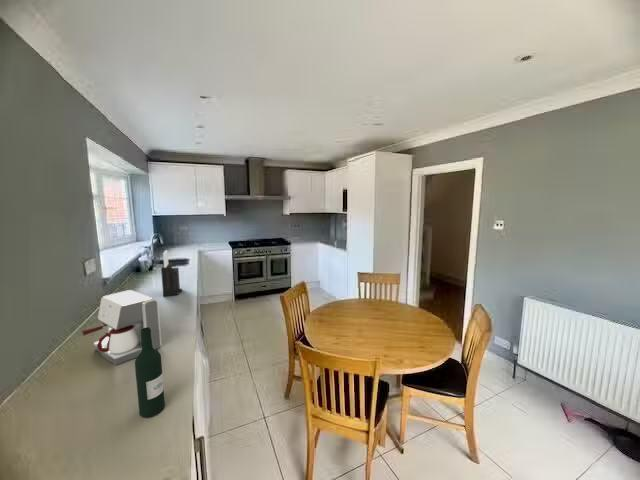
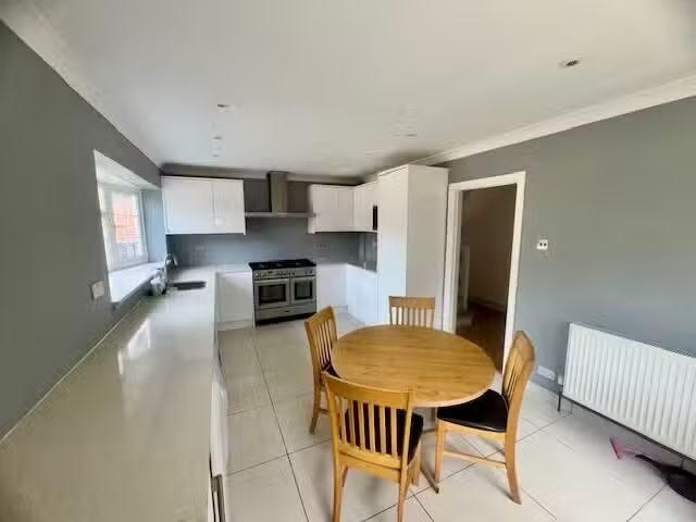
- coffee maker [81,289,162,366]
- knife block [160,249,183,298]
- wine bottle [134,327,166,419]
